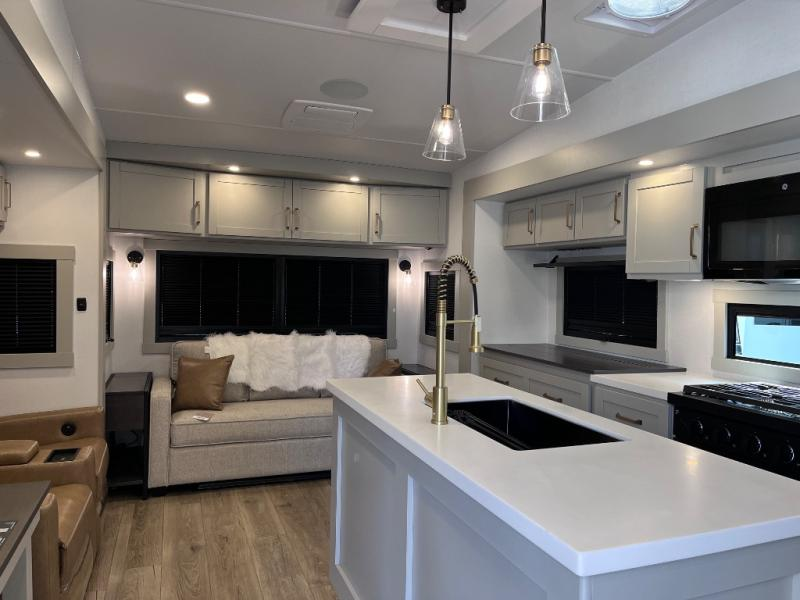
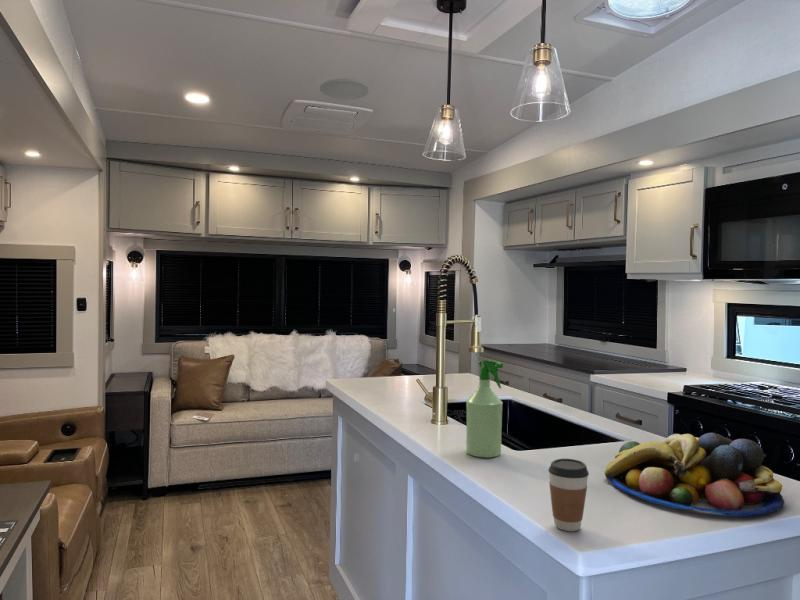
+ spray bottle [465,359,504,458]
+ coffee cup [547,458,590,532]
+ fruit bowl [604,432,785,517]
